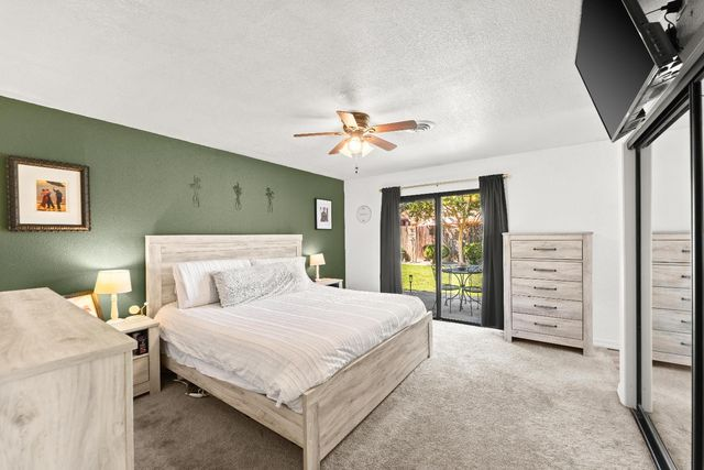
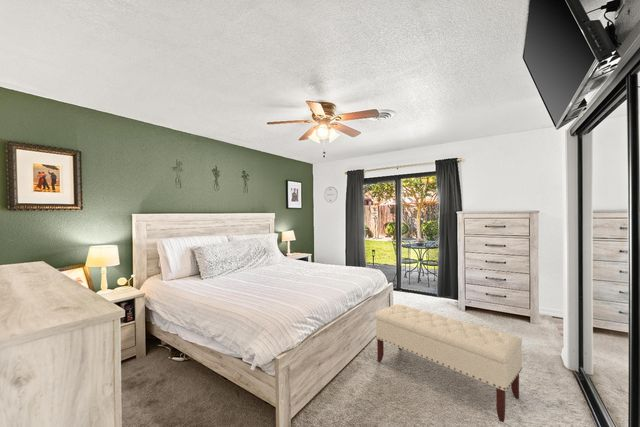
+ bench [374,303,523,423]
